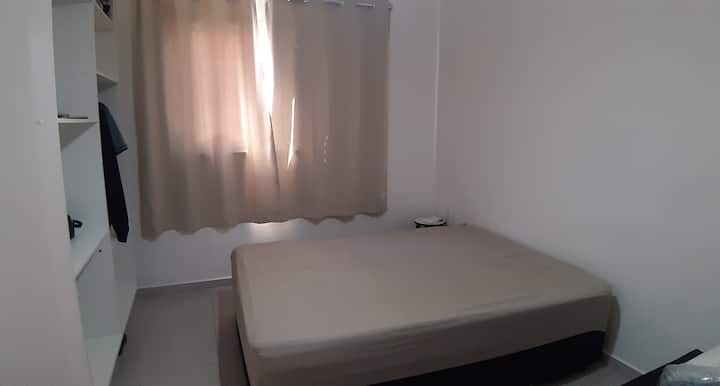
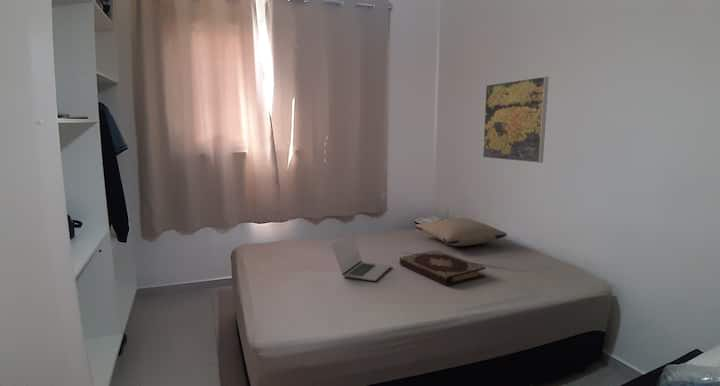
+ laptop [331,232,392,282]
+ book [398,249,487,287]
+ pillow [414,217,508,247]
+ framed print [482,75,550,164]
